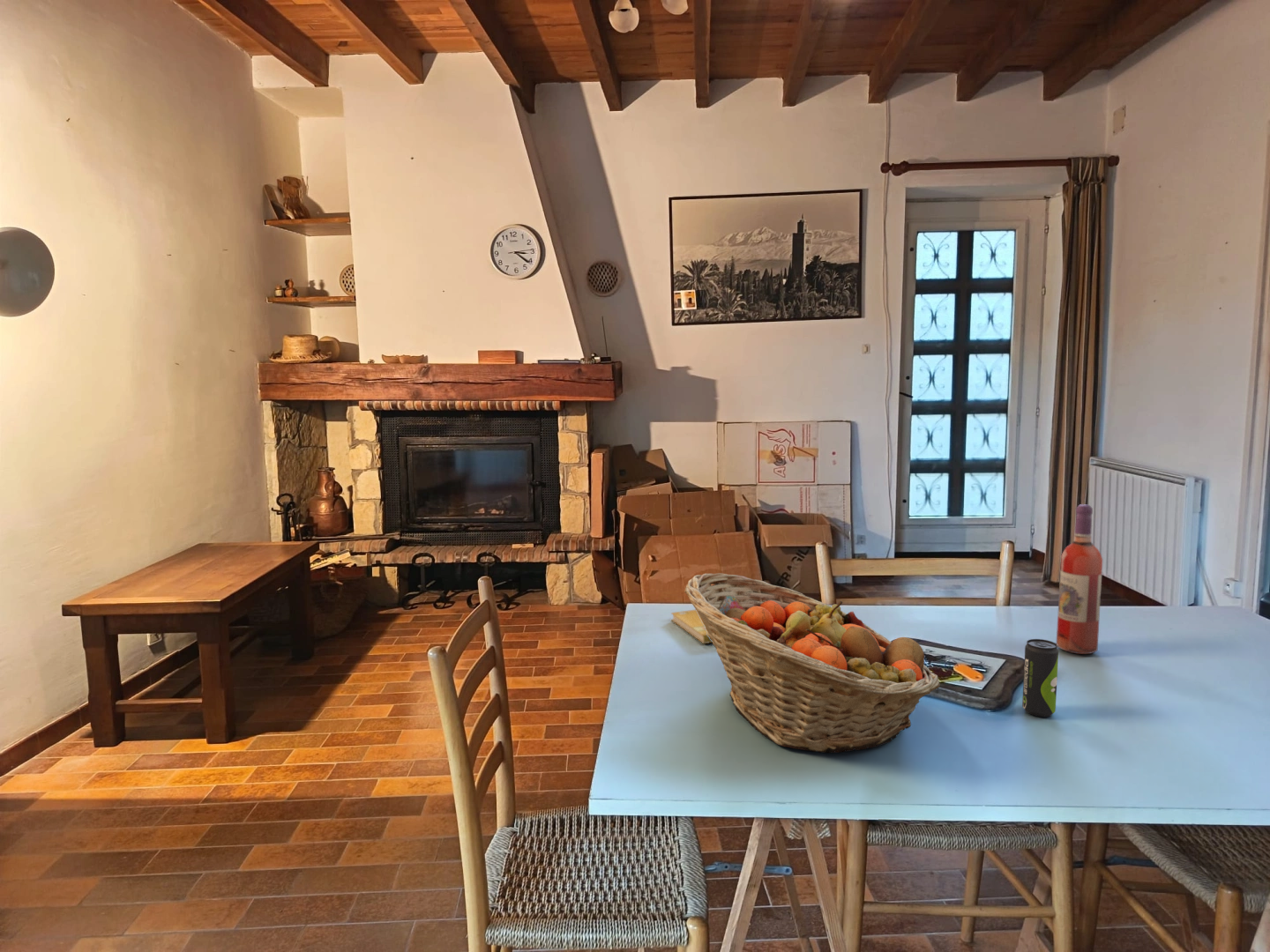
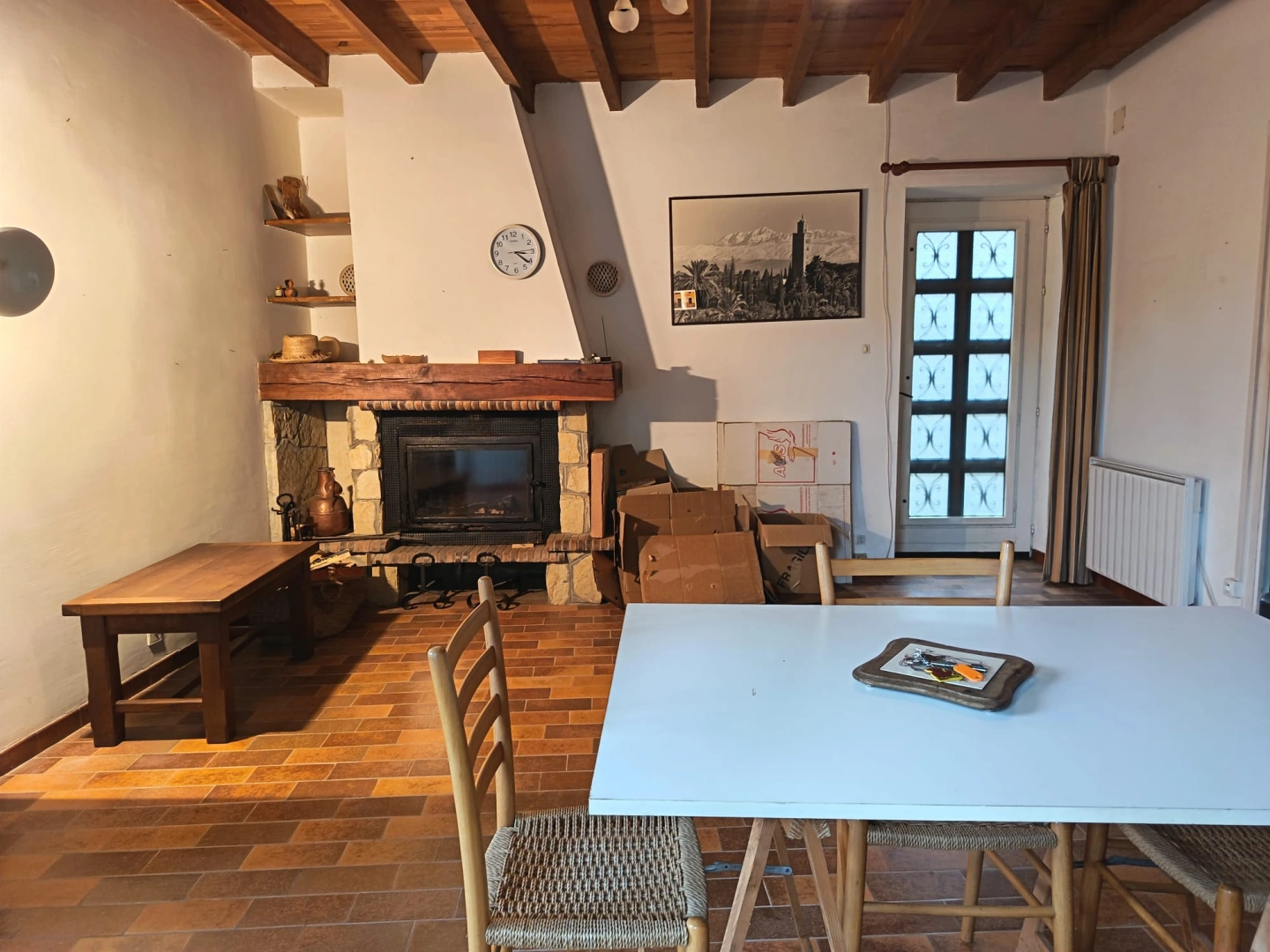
- fruit basket [684,572,941,754]
- booklet [670,609,713,644]
- beverage can [1021,638,1059,718]
- wine bottle [1056,503,1103,655]
